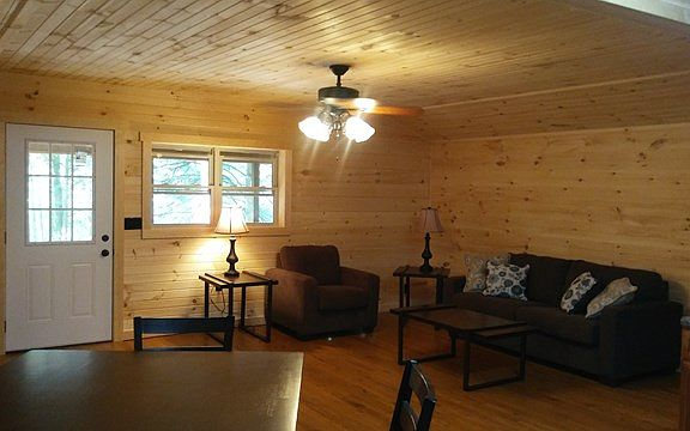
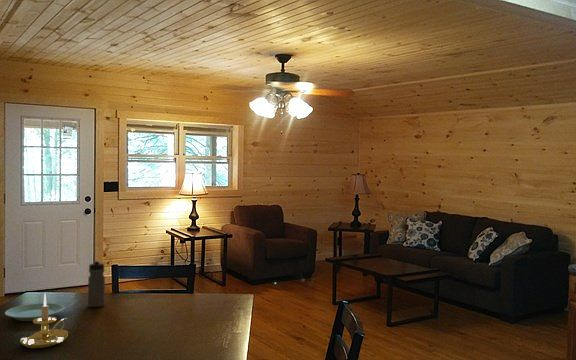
+ candle holder [19,292,69,349]
+ plate [4,302,66,322]
+ water bottle [87,259,106,308]
